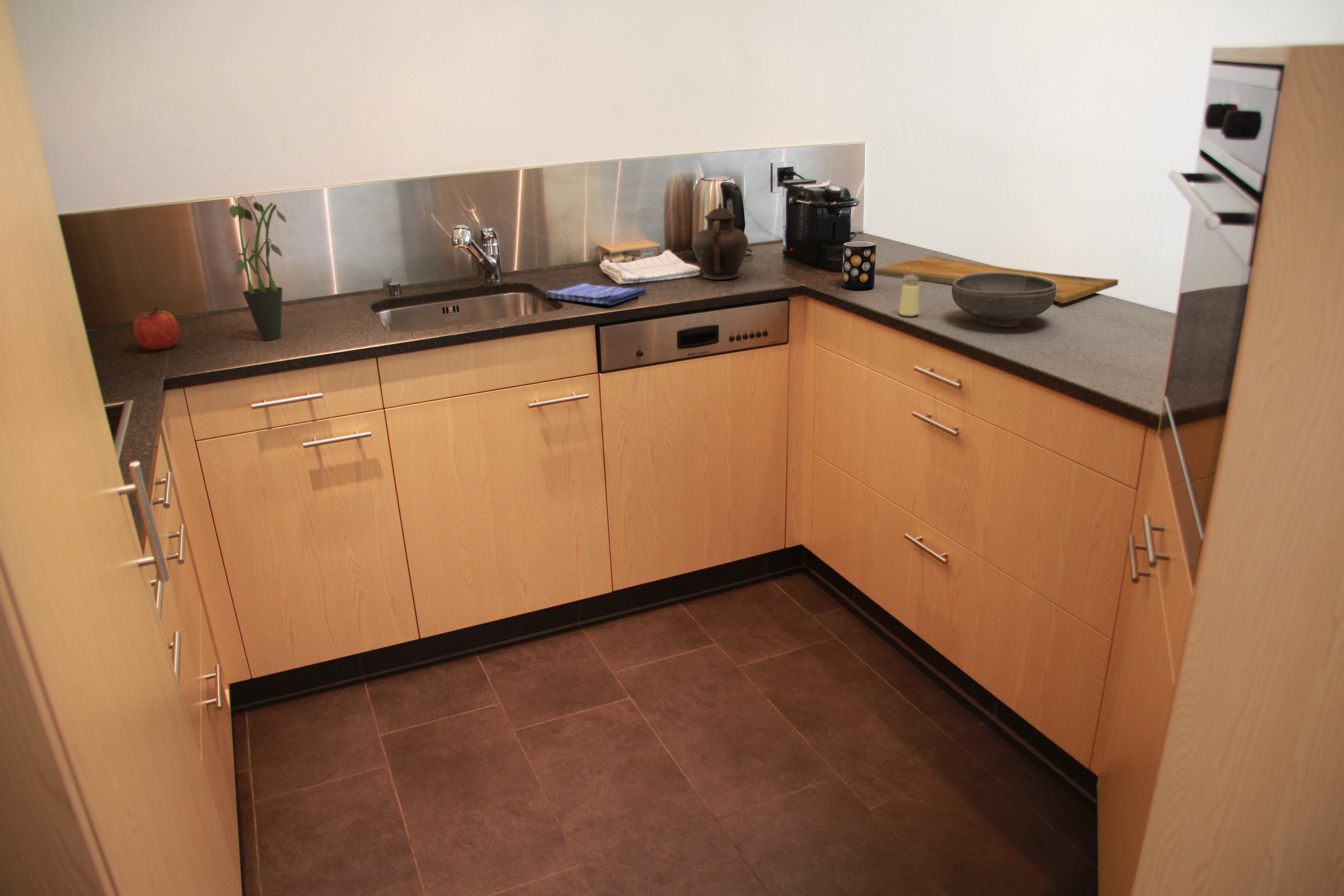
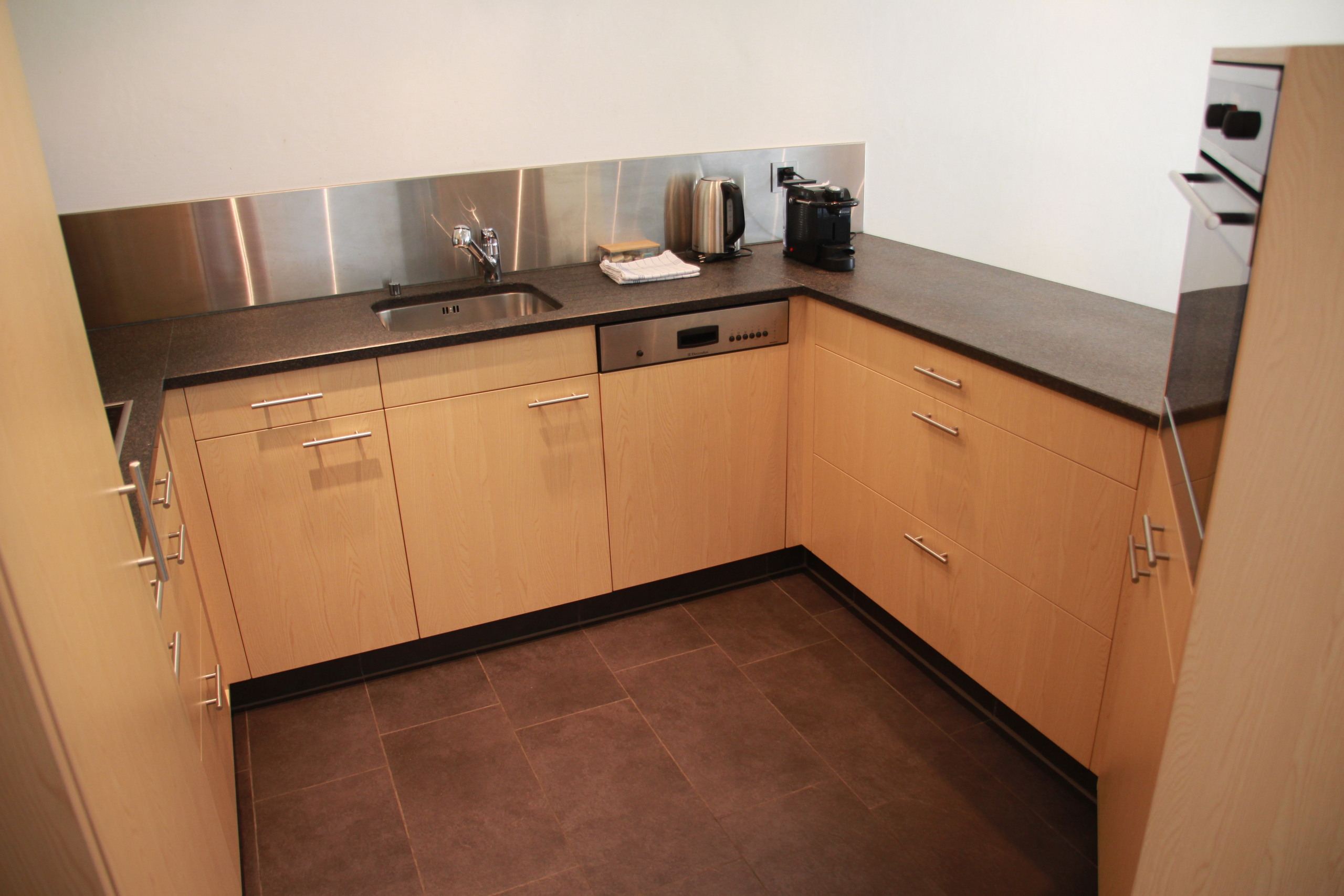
- cutting board [875,256,1119,304]
- saltshaker [898,275,920,317]
- apple [133,307,180,350]
- teapot [691,203,749,280]
- bowl [951,272,1057,328]
- potted plant [228,195,287,341]
- dish towel [545,282,647,305]
- mug [840,241,877,290]
